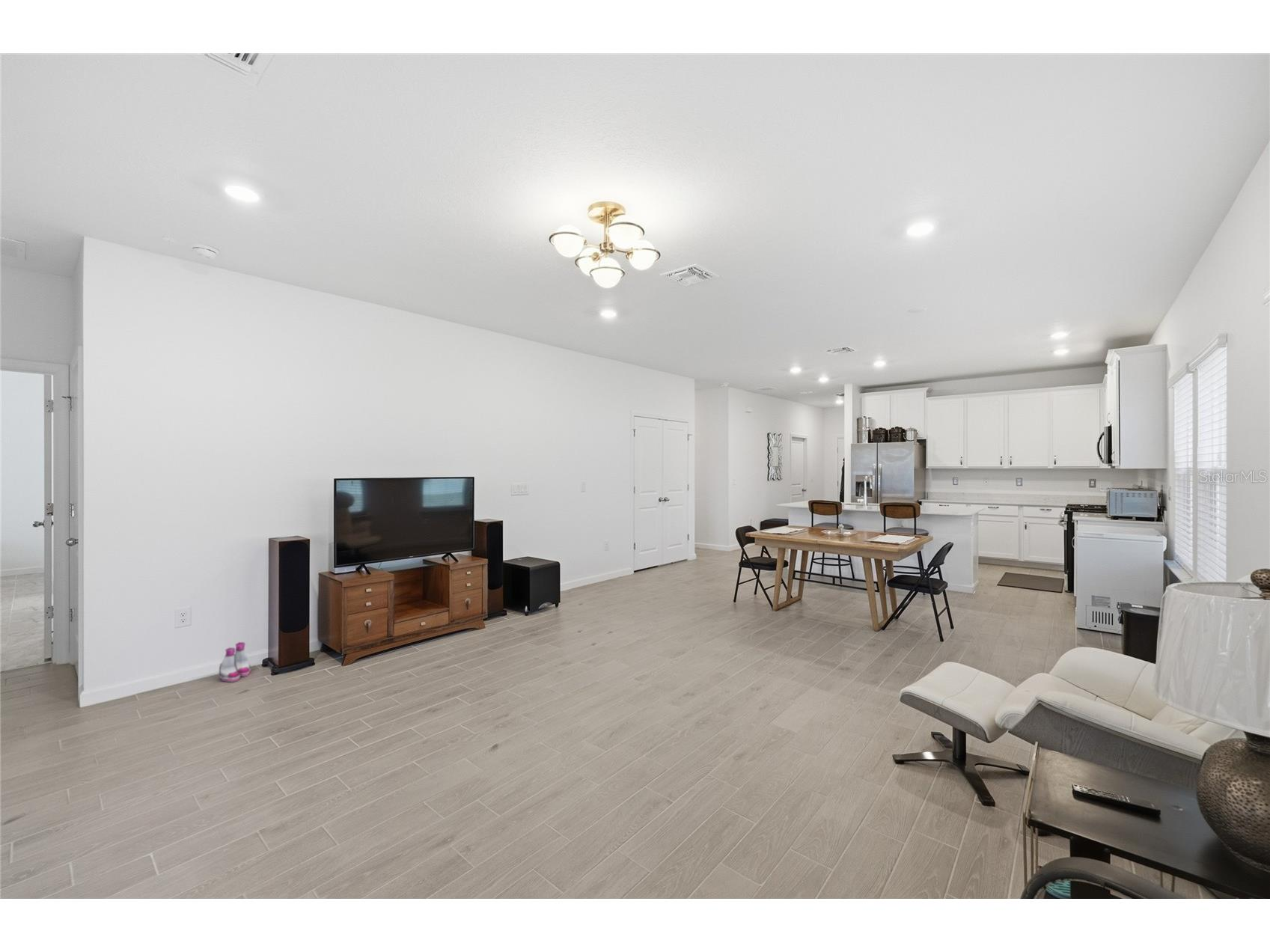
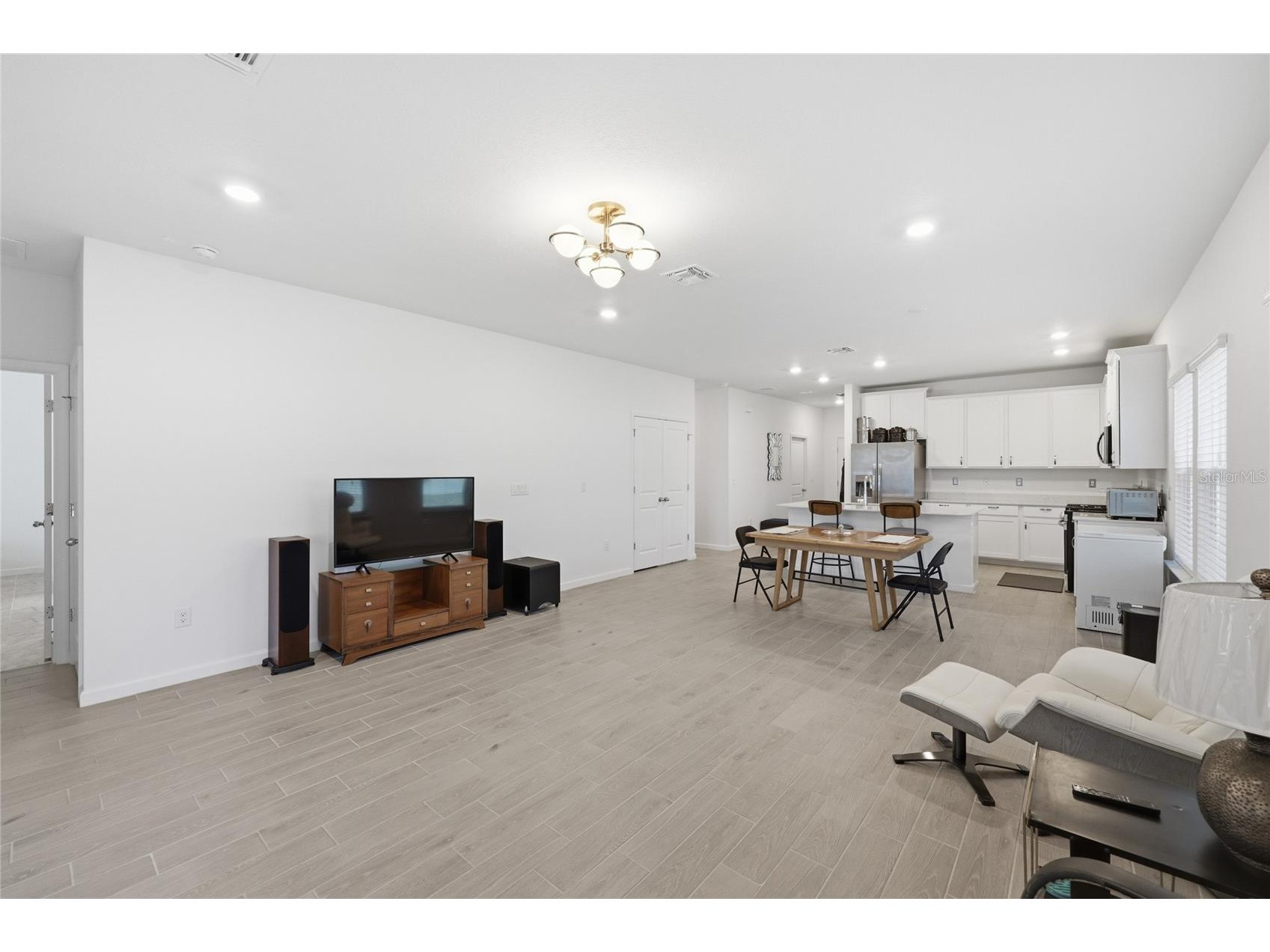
- boots [219,641,251,683]
